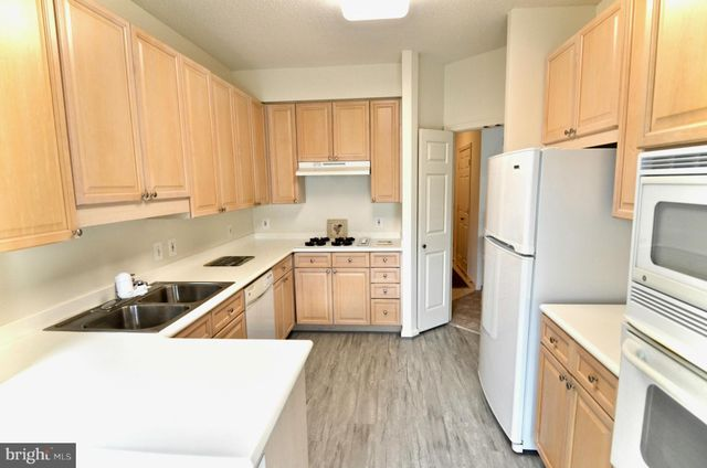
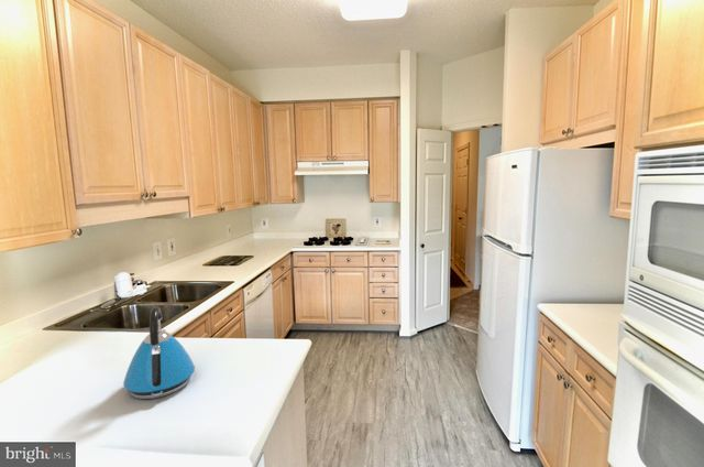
+ kettle [122,305,196,400]
